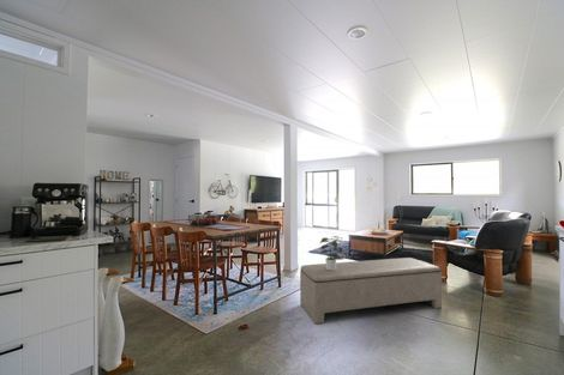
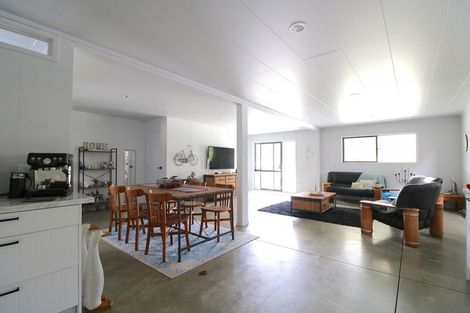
- potted plant [319,235,346,270]
- bench [299,256,443,325]
